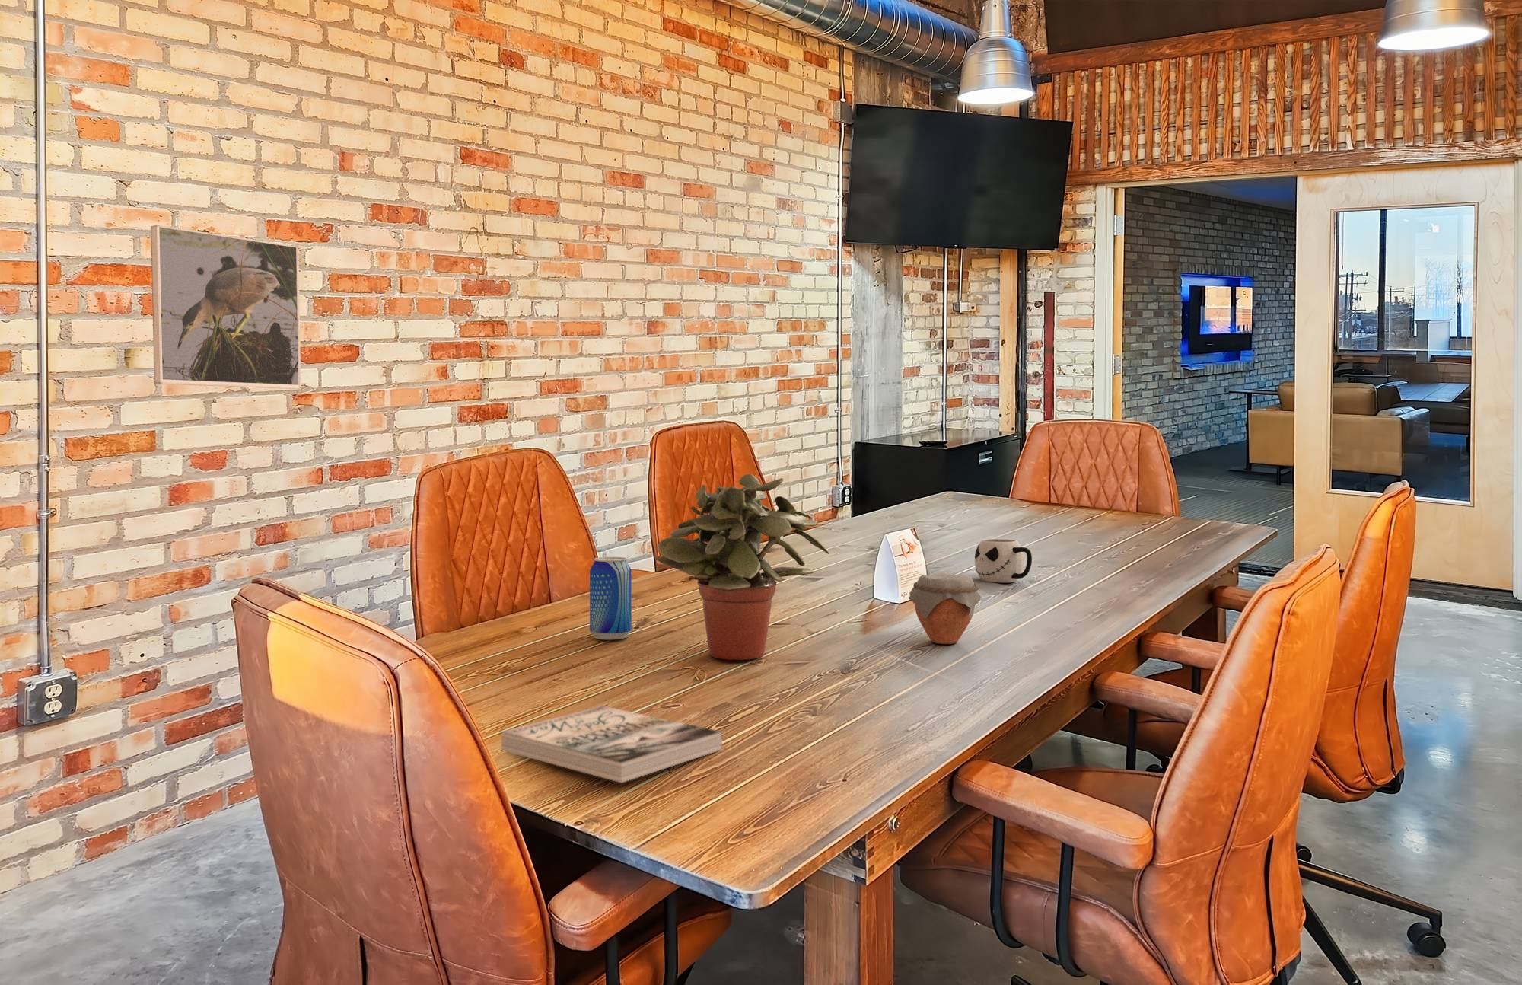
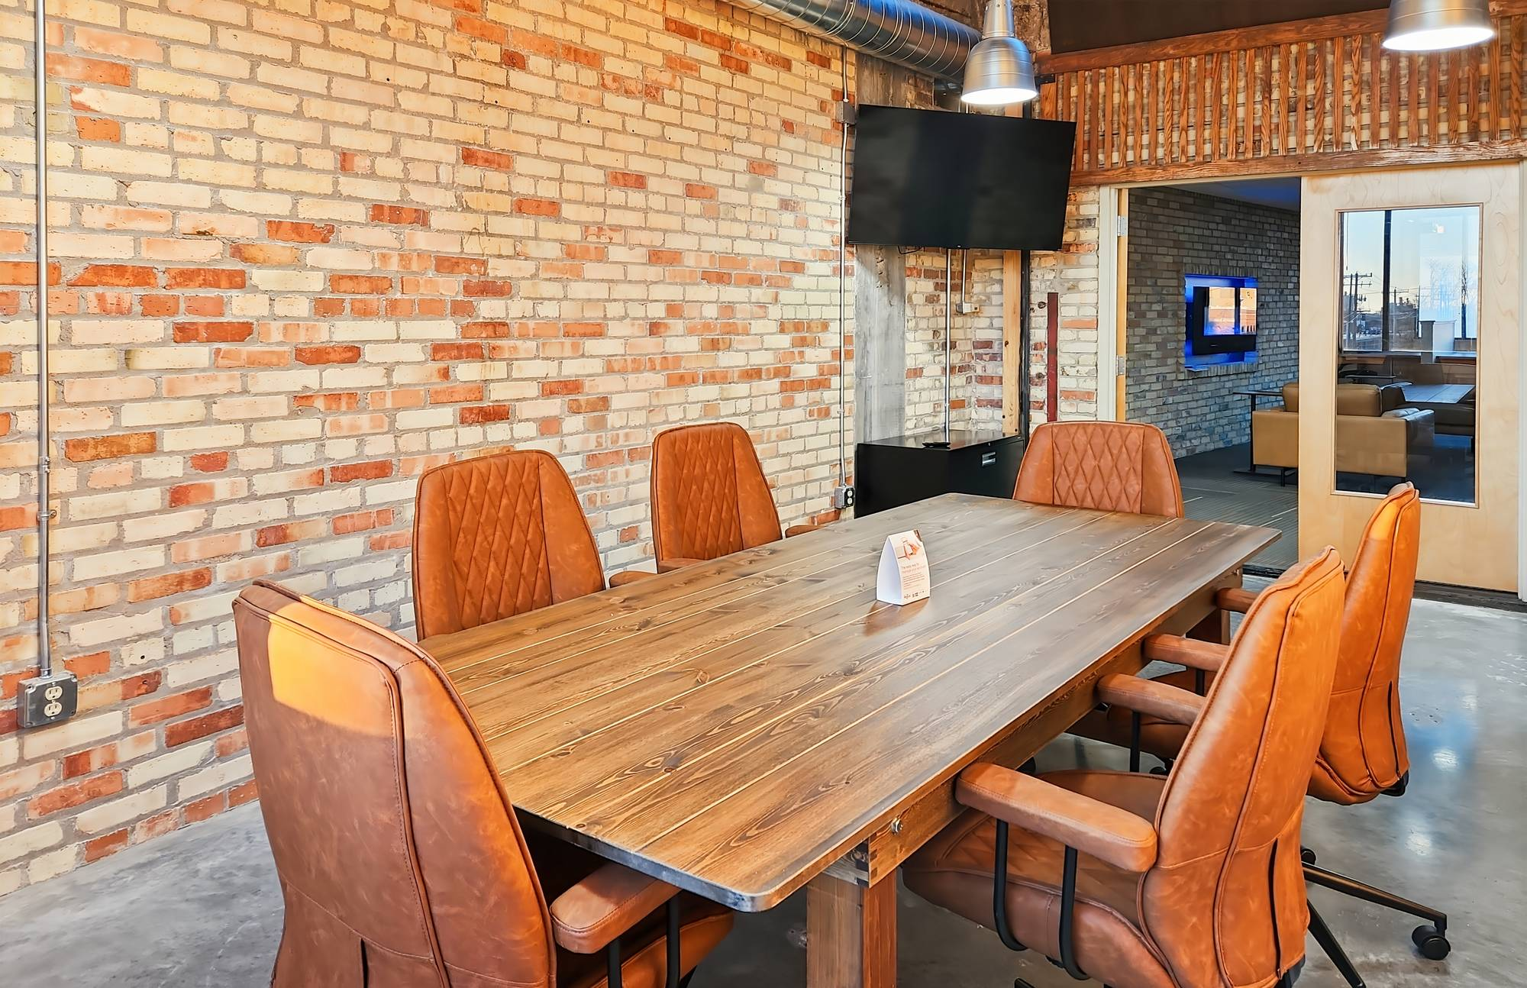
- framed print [150,224,302,389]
- mug [974,538,1033,583]
- potted plant [655,474,830,661]
- jar [907,572,983,644]
- beer can [589,557,632,640]
- book [500,704,723,783]
